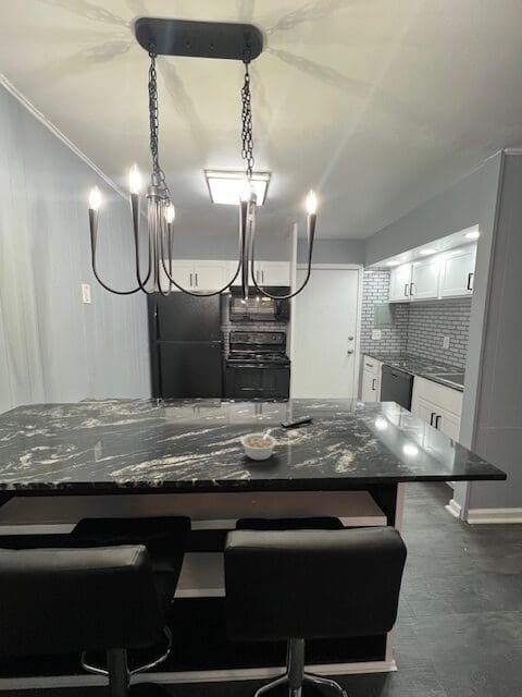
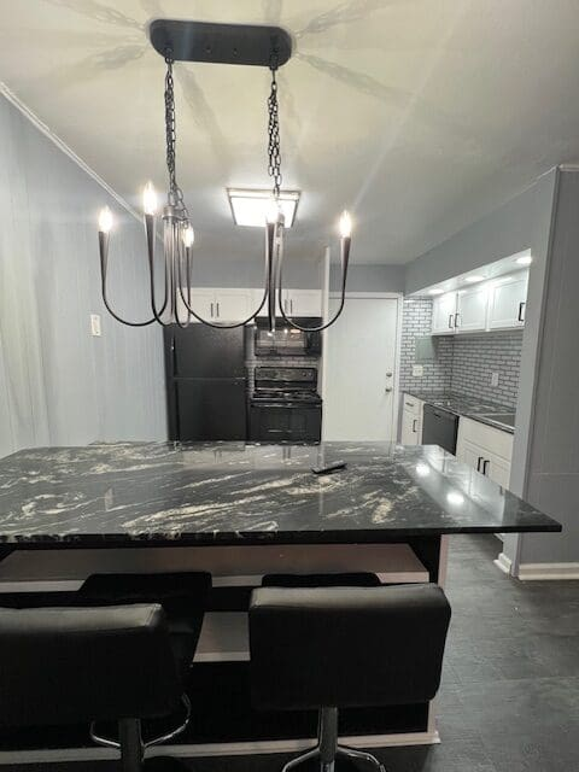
- legume [239,428,277,461]
